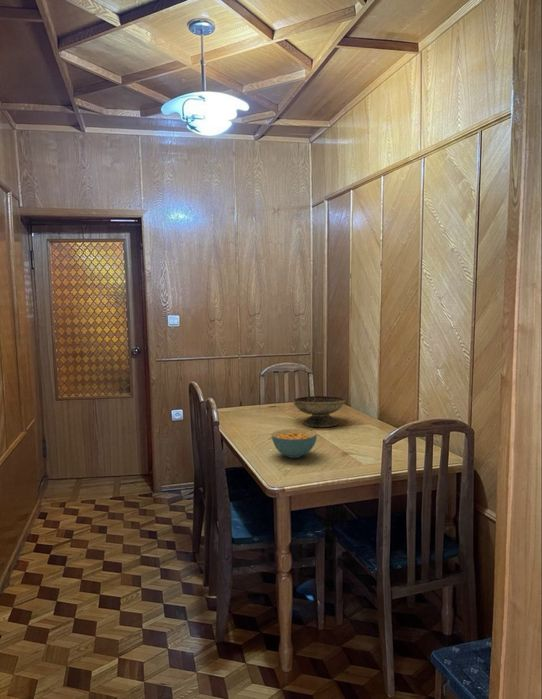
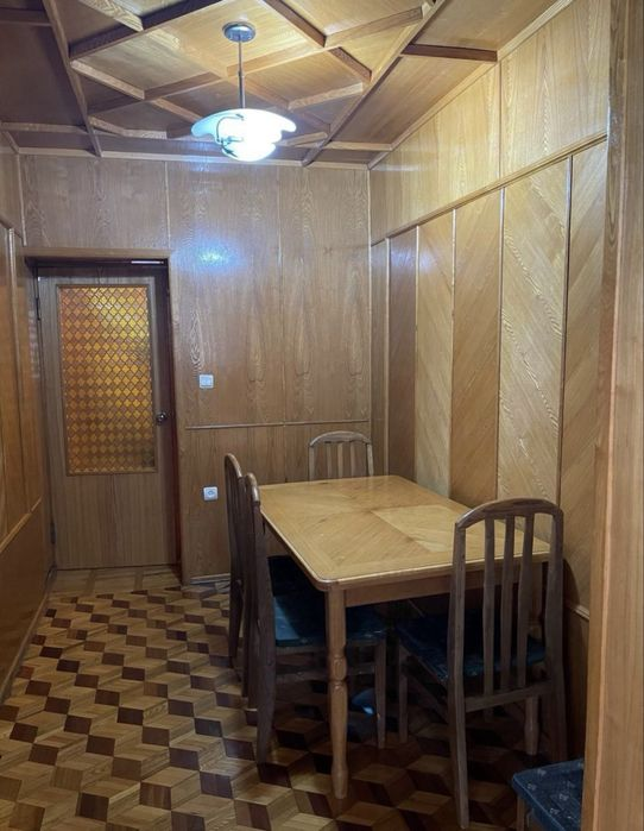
- decorative bowl [292,395,346,428]
- cereal bowl [270,428,318,459]
